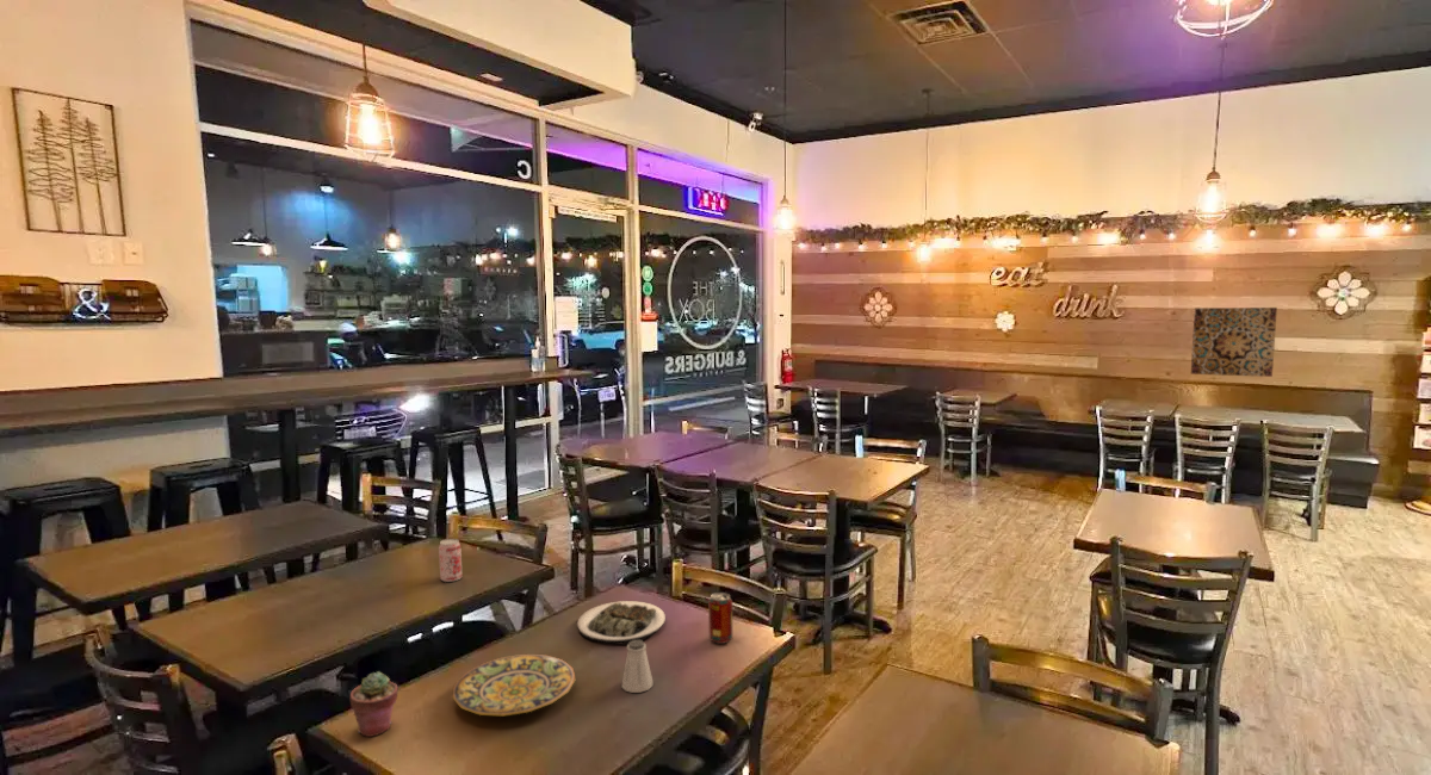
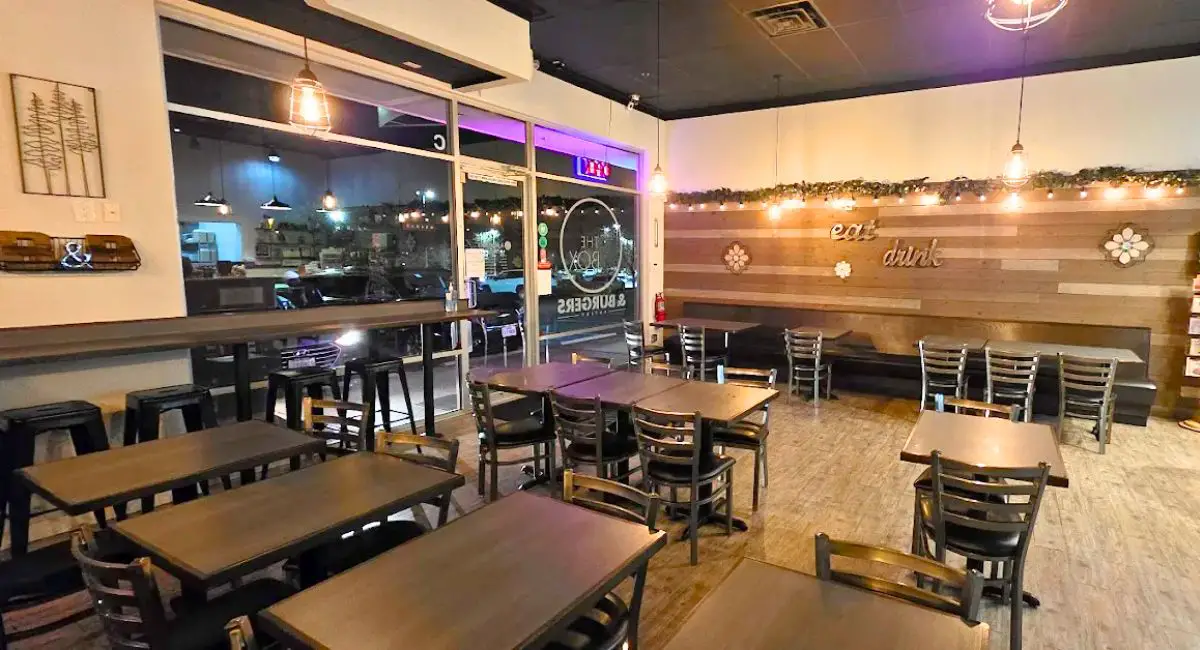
- saltshaker [620,640,653,694]
- plate [576,600,667,645]
- beverage can [707,591,733,645]
- plate [452,653,576,718]
- beverage can [438,538,463,583]
- potted succulent [348,670,398,738]
- wall art [1190,306,1278,378]
